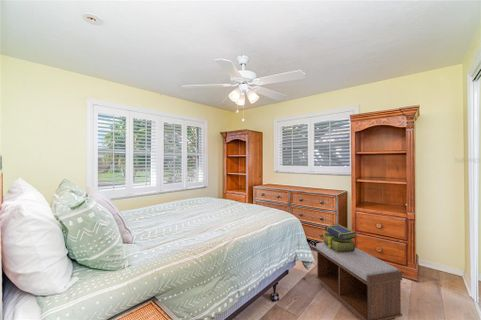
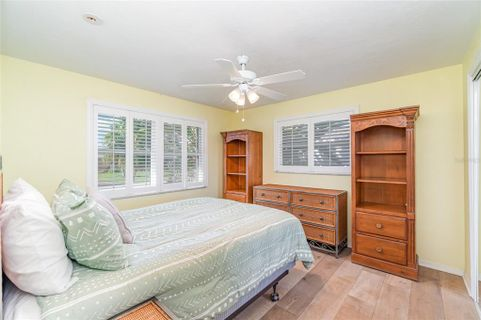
- stack of books [322,223,357,253]
- bench [315,242,403,320]
